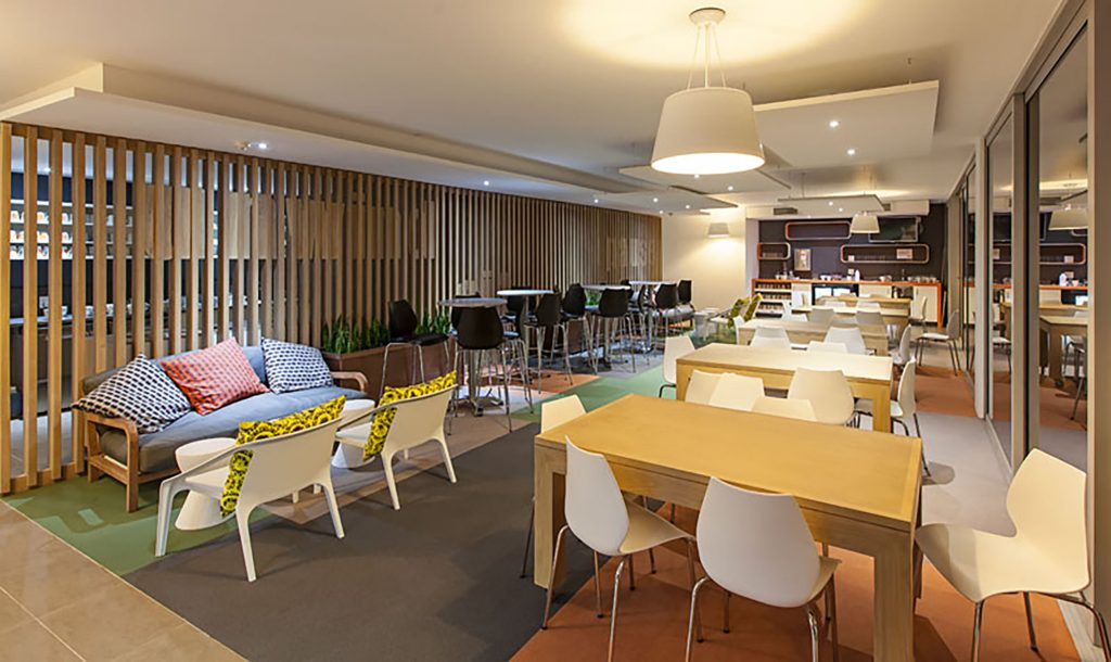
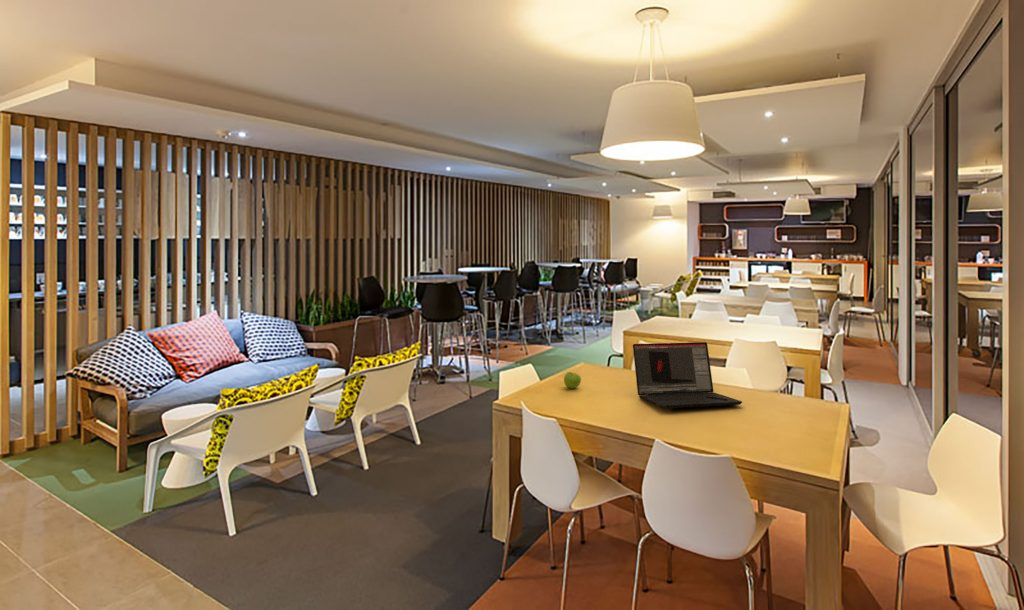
+ fruit [563,371,582,390]
+ laptop [632,341,743,409]
